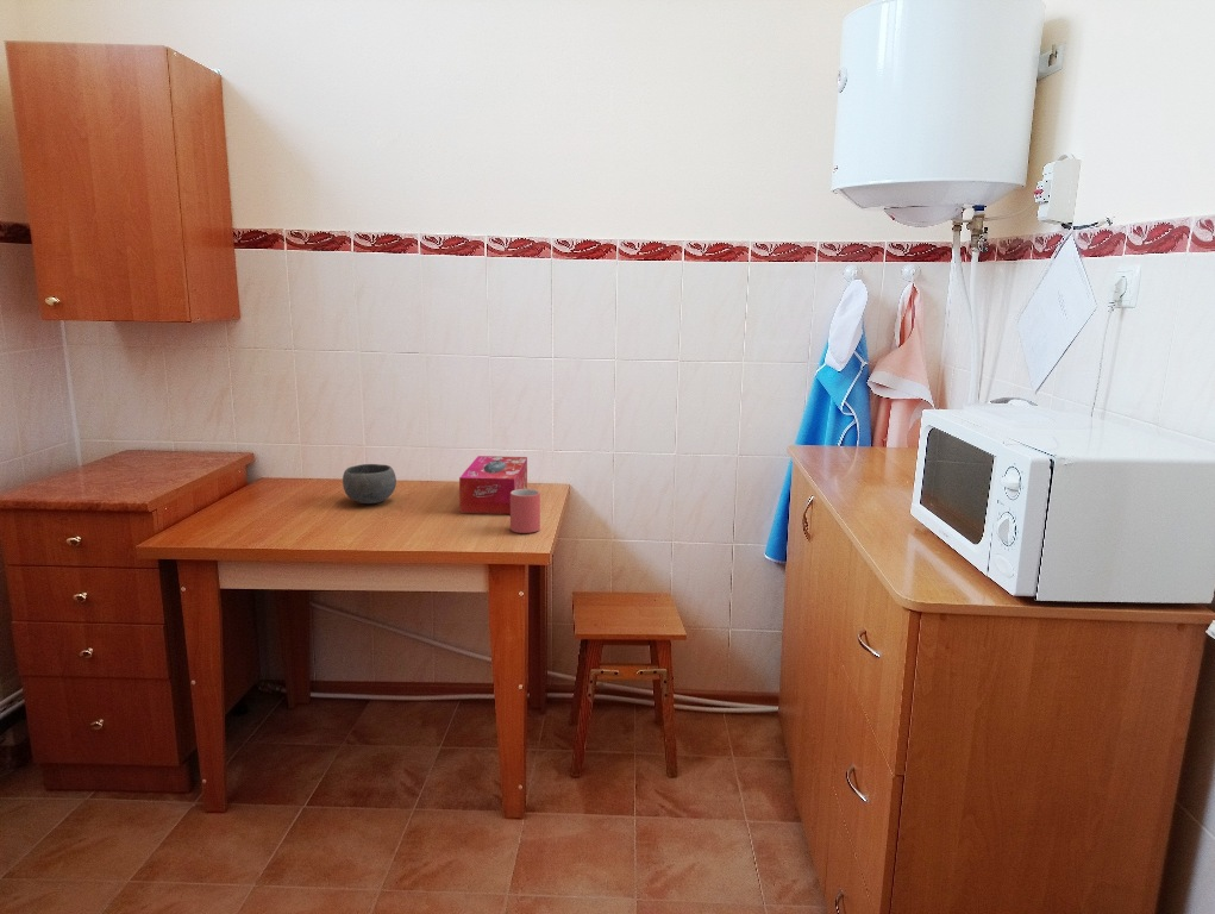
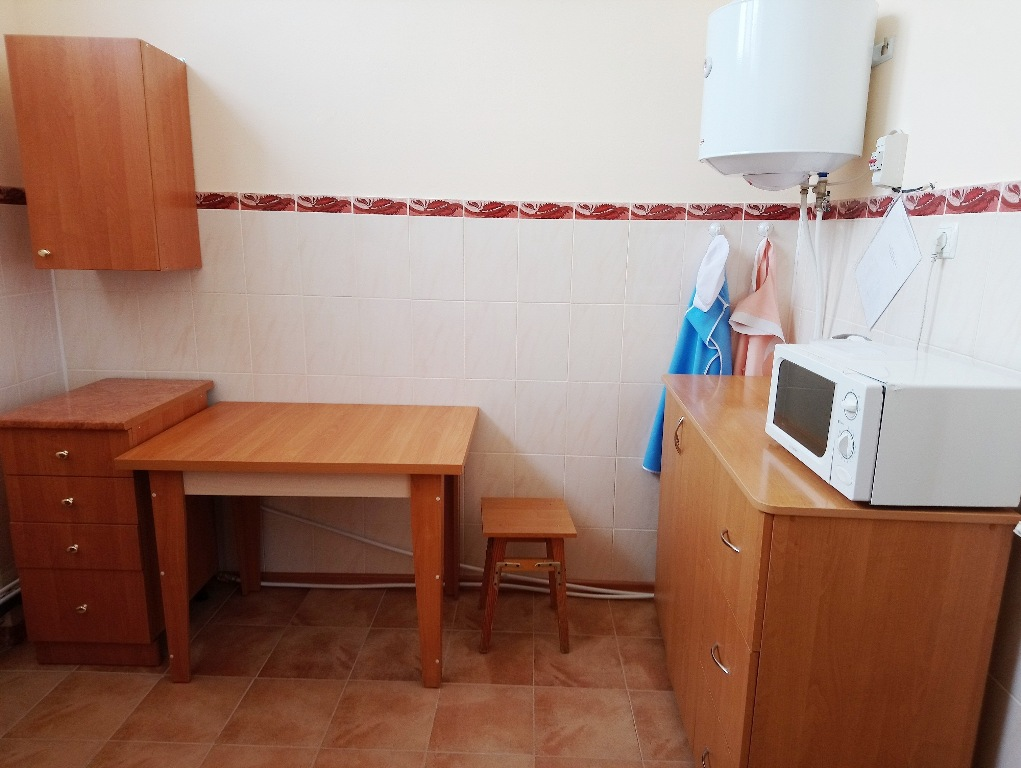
- mug [509,488,541,534]
- tissue box [458,455,528,515]
- bowl [342,463,397,505]
